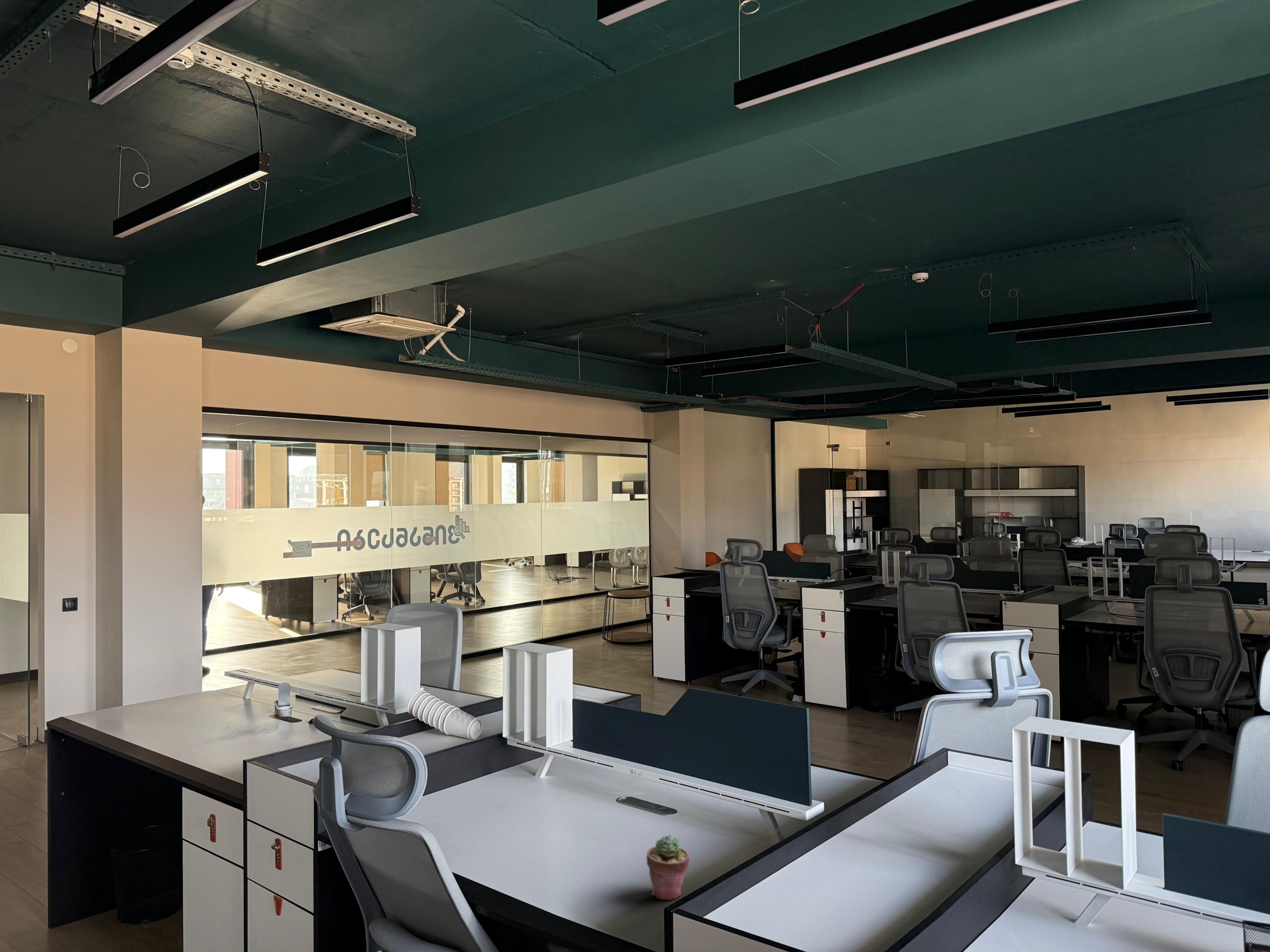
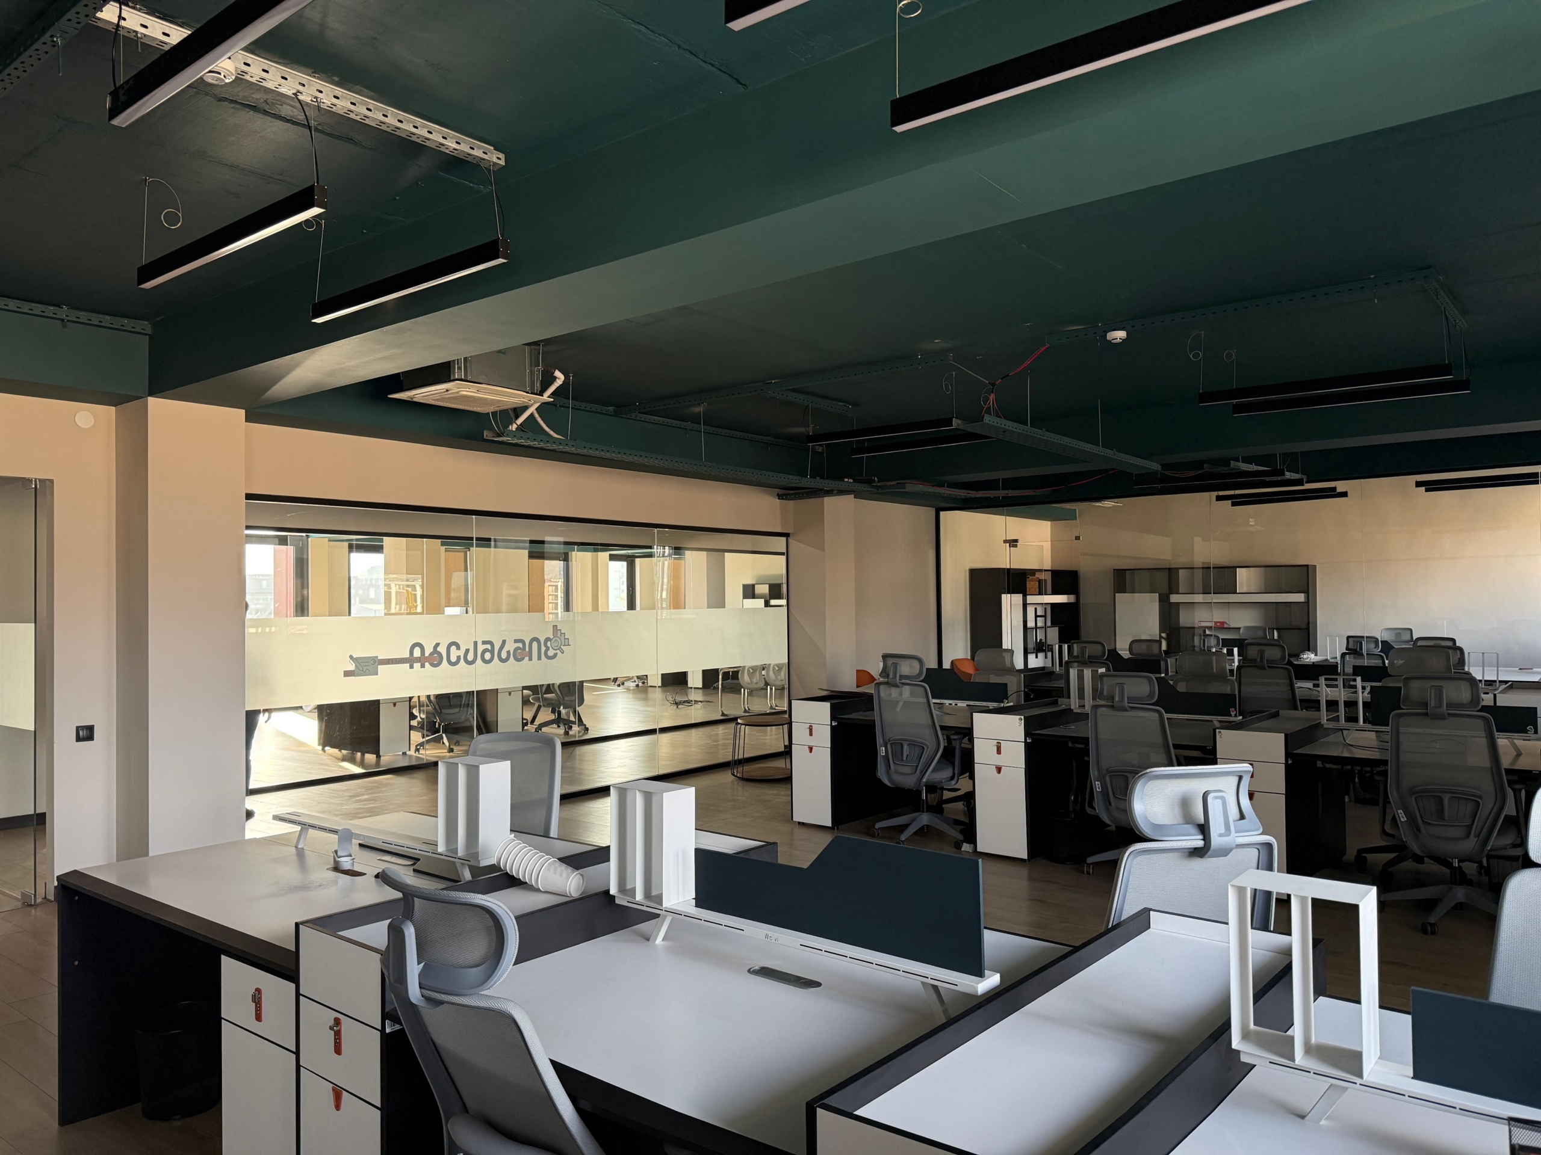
- potted succulent [646,834,690,900]
